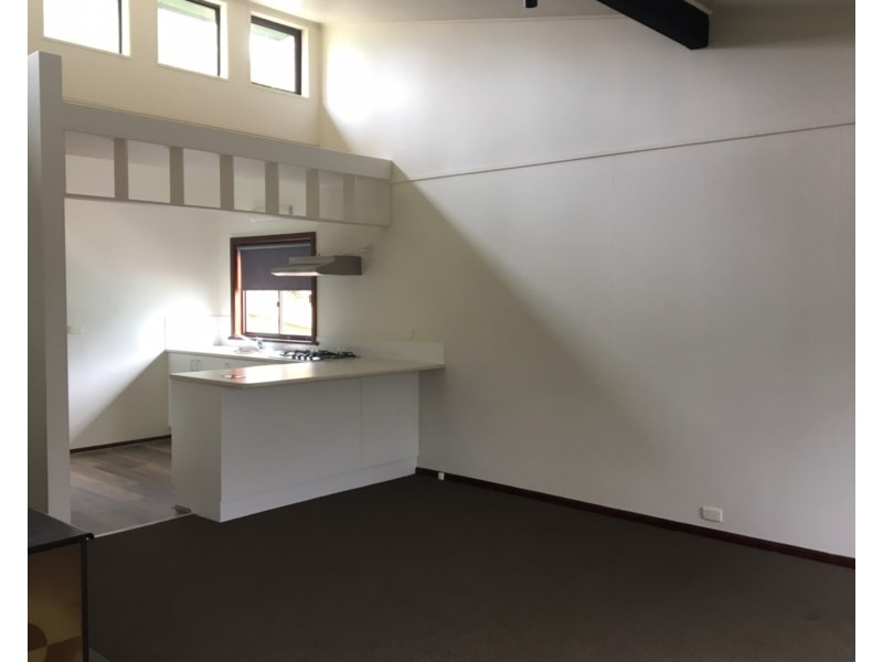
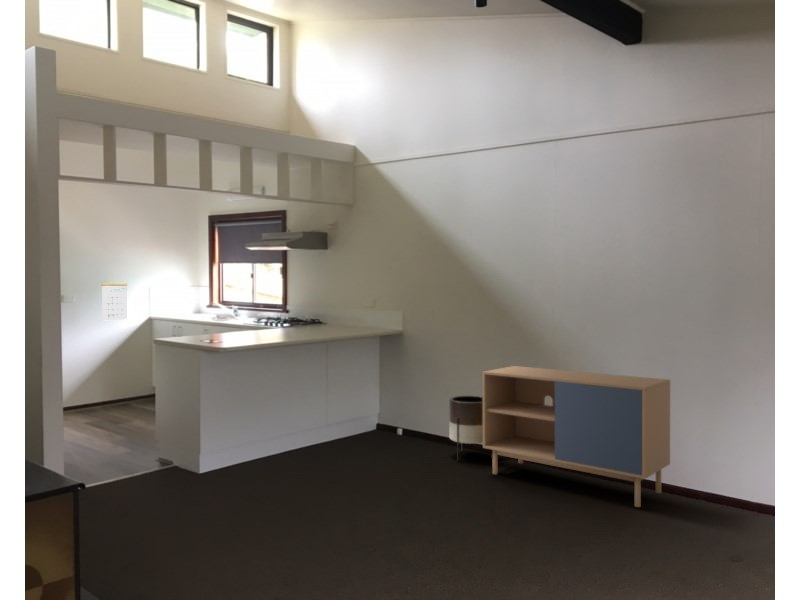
+ calendar [100,281,129,321]
+ planter [448,395,493,462]
+ storage cabinet [482,365,671,508]
